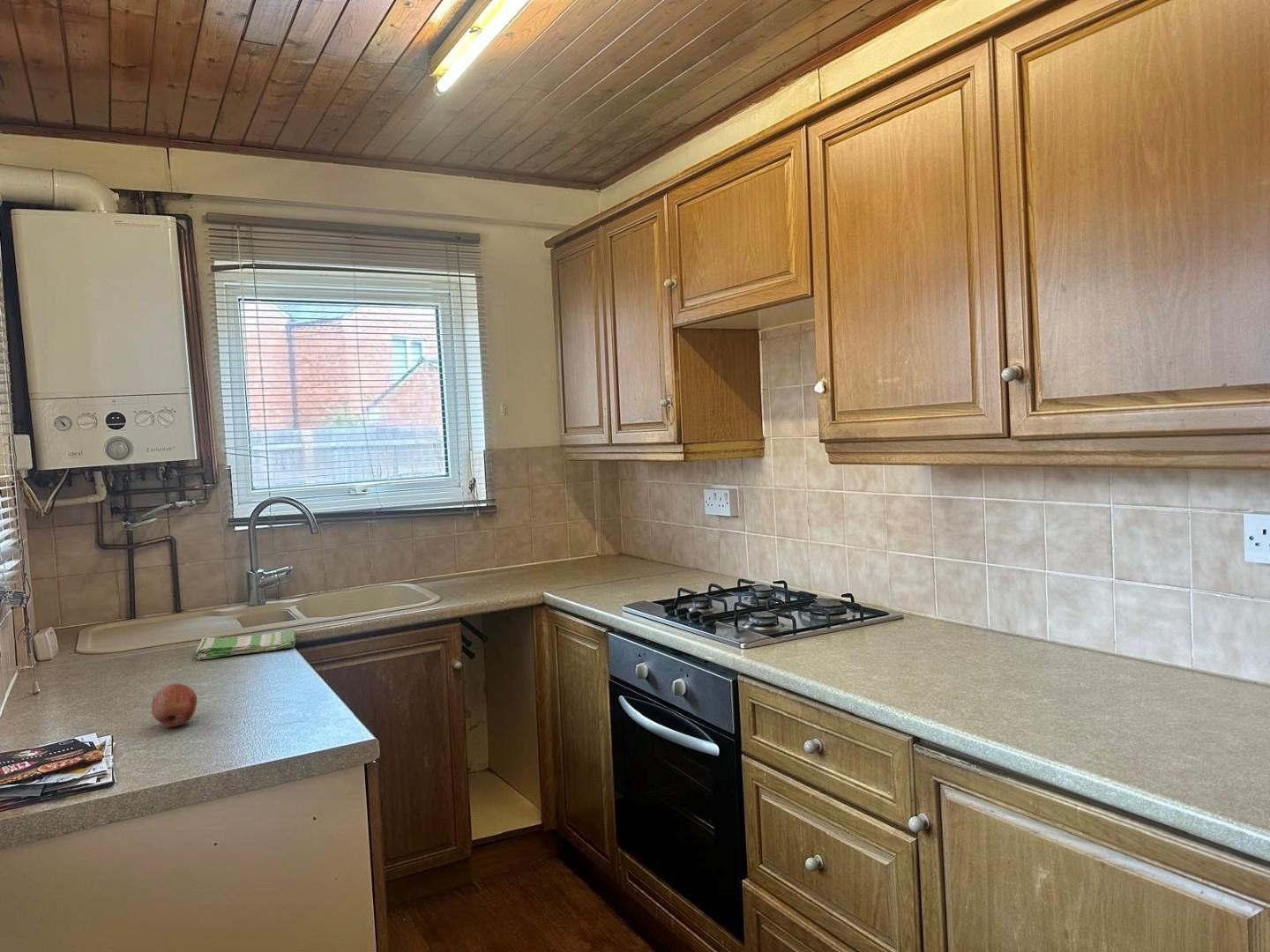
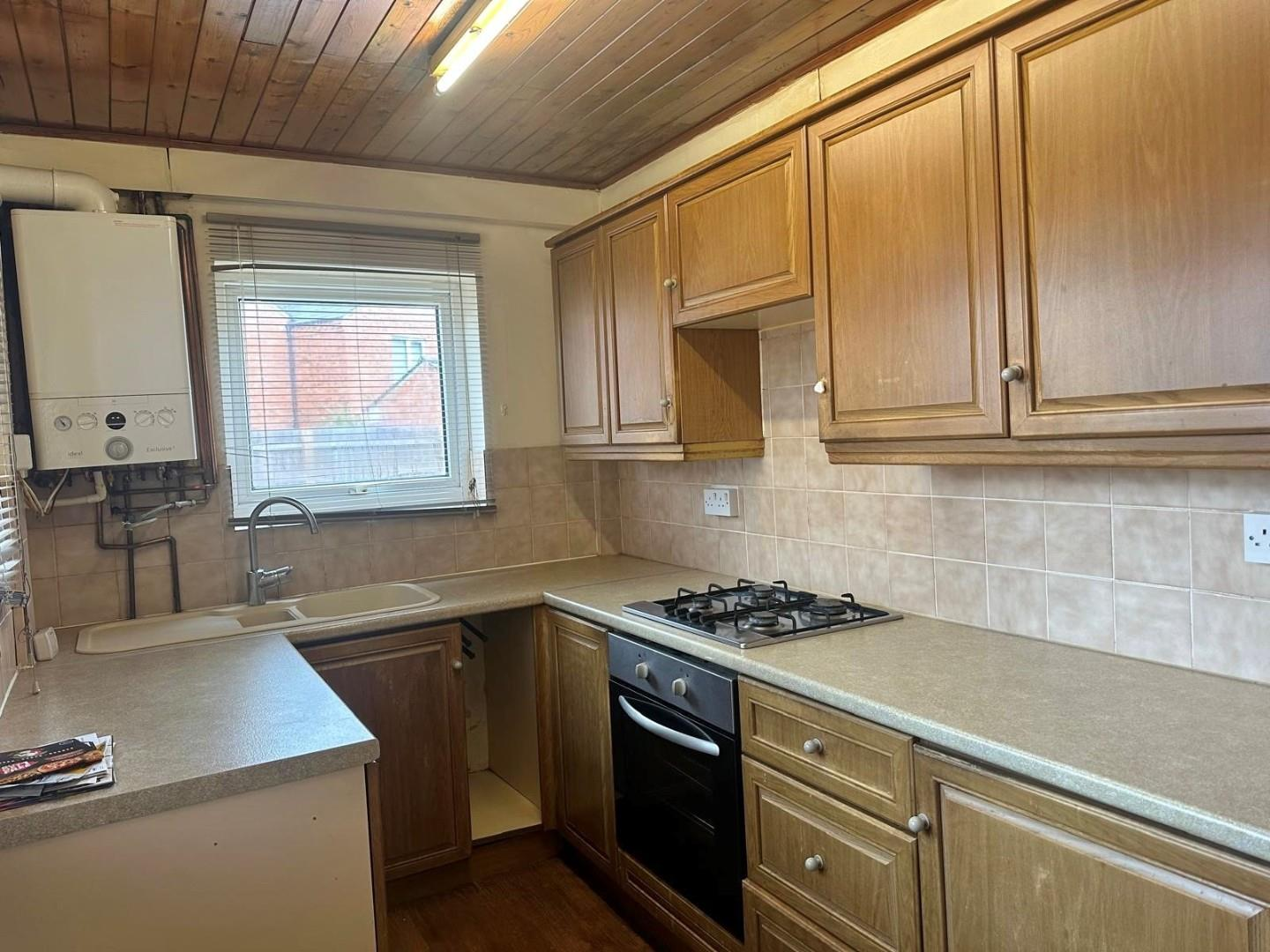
- dish towel [195,628,296,660]
- fruit [151,683,198,728]
